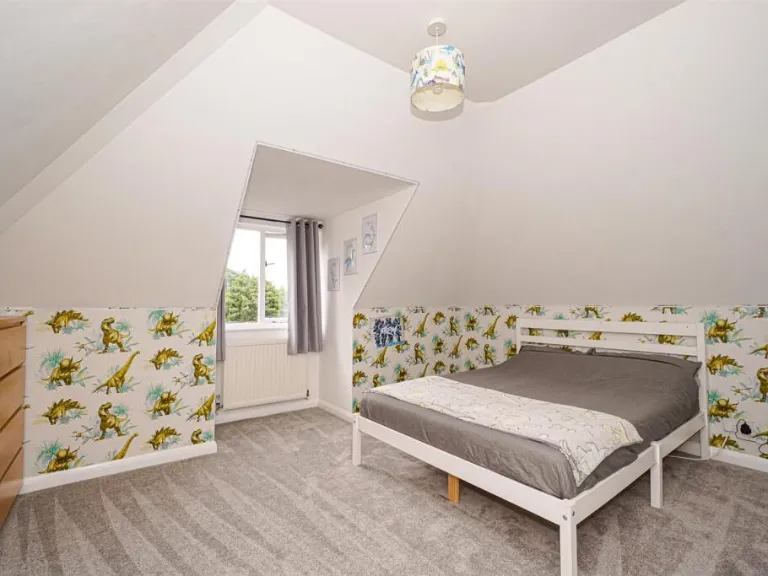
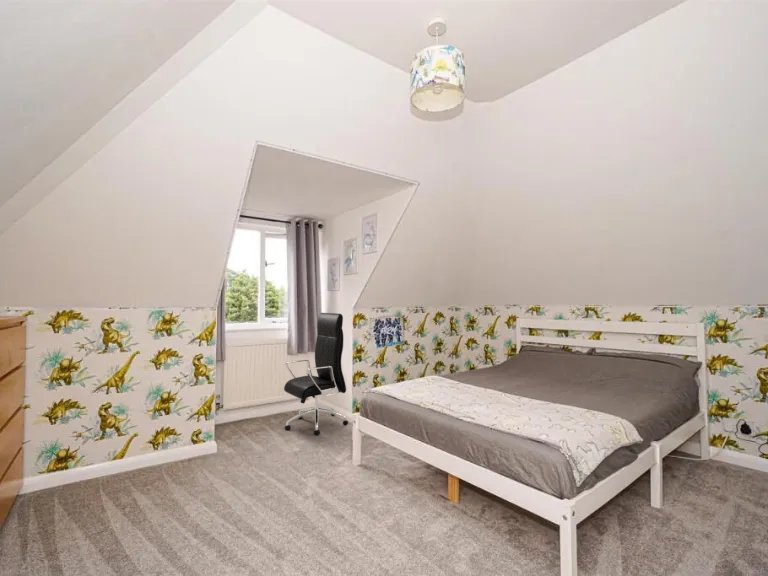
+ office chair [283,312,349,437]
